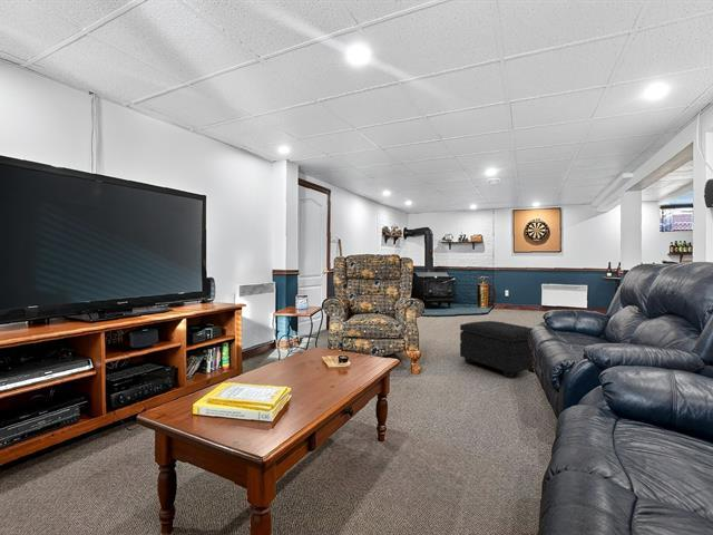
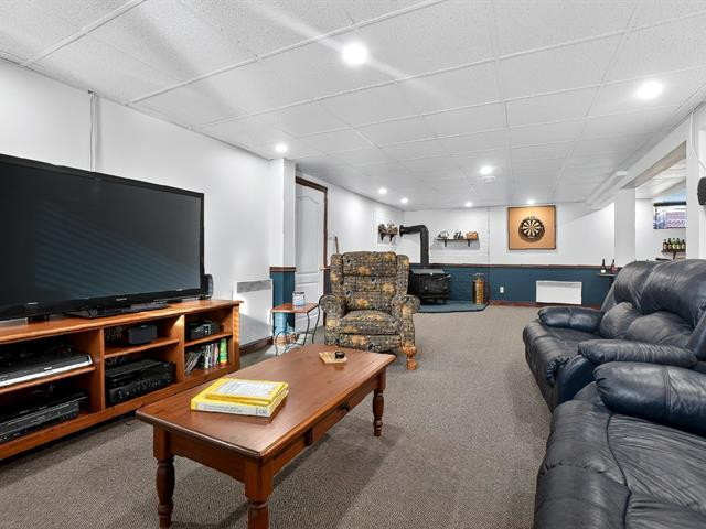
- footstool [459,320,536,379]
